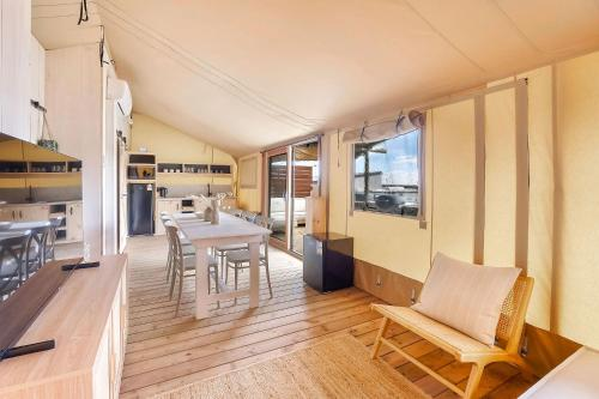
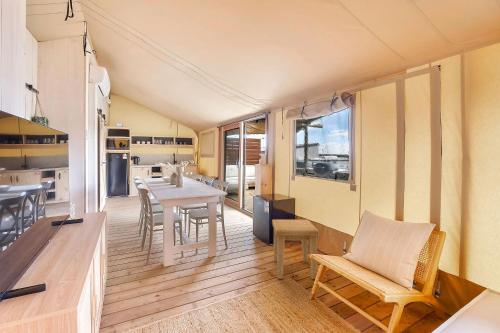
+ side table [271,219,320,280]
